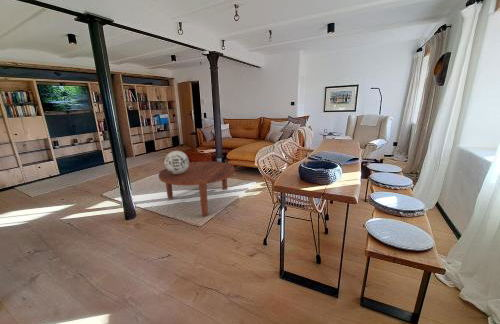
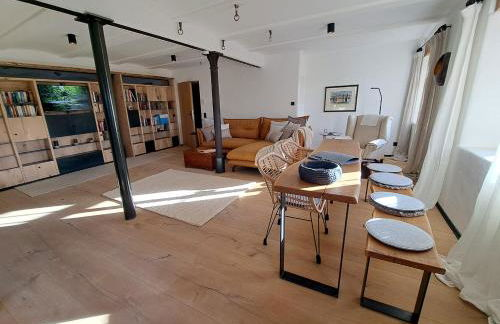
- decorative sphere [163,150,190,174]
- coffee table [158,160,236,217]
